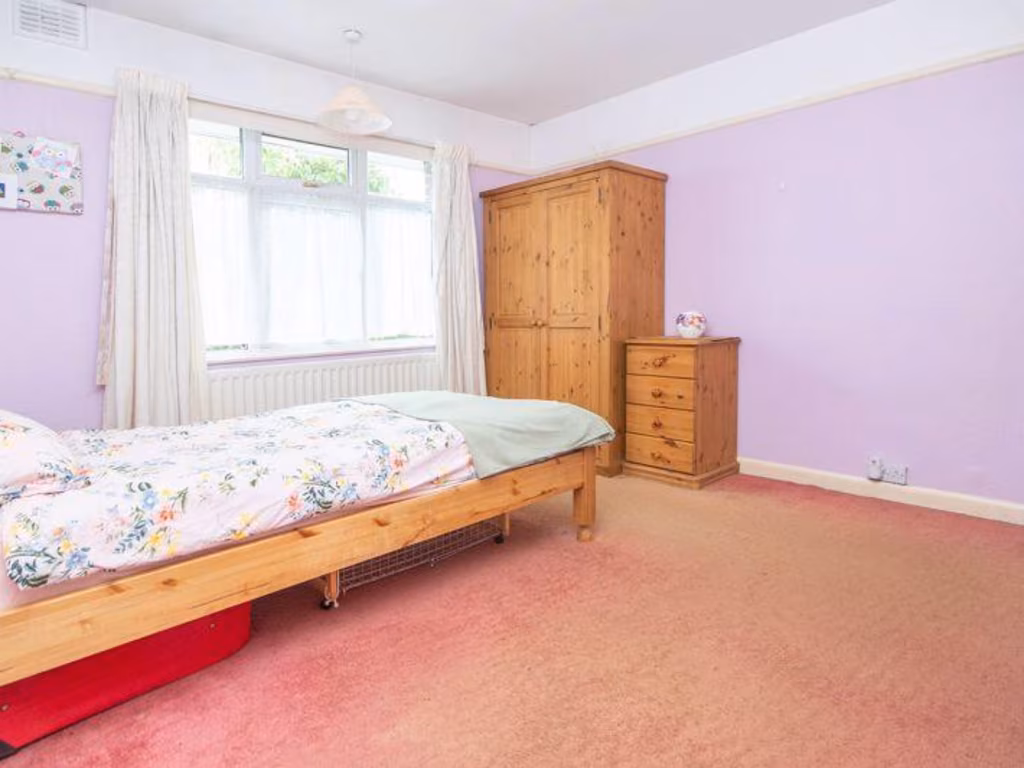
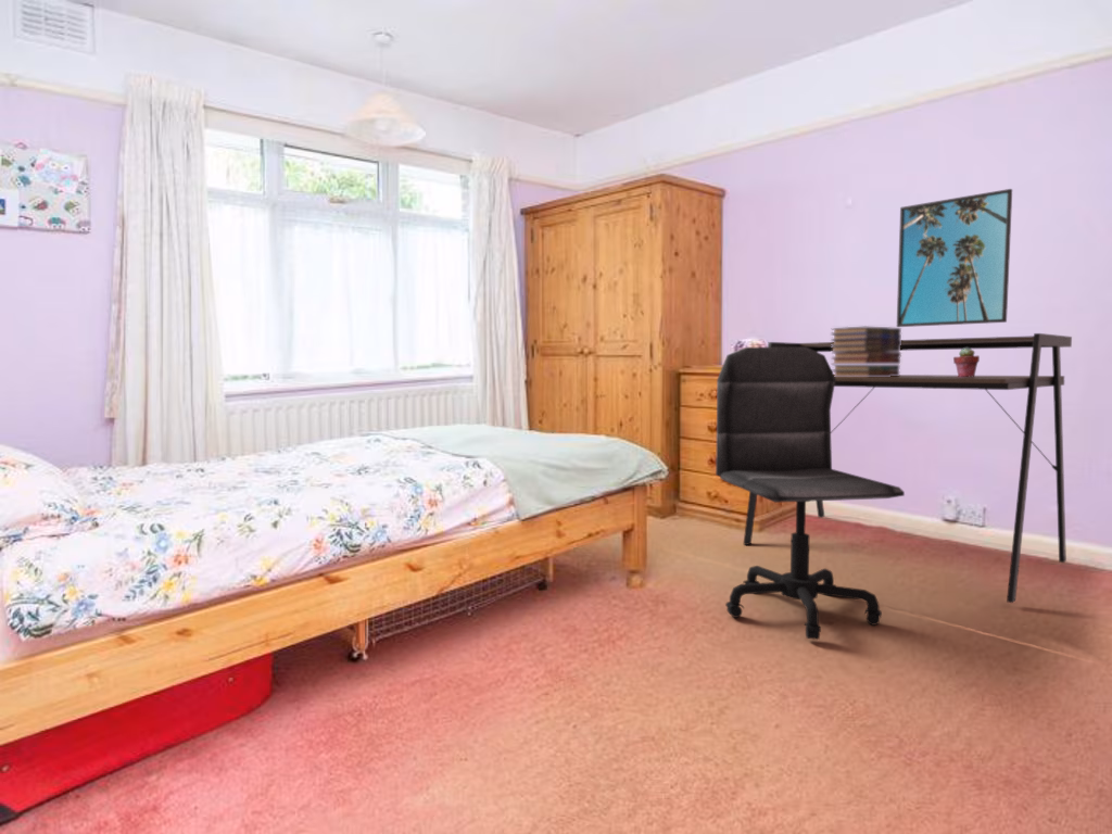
+ desk [743,332,1073,604]
+ office chair [715,346,906,641]
+ book stack [830,326,902,377]
+ potted succulent [952,348,981,377]
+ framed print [896,188,1013,328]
